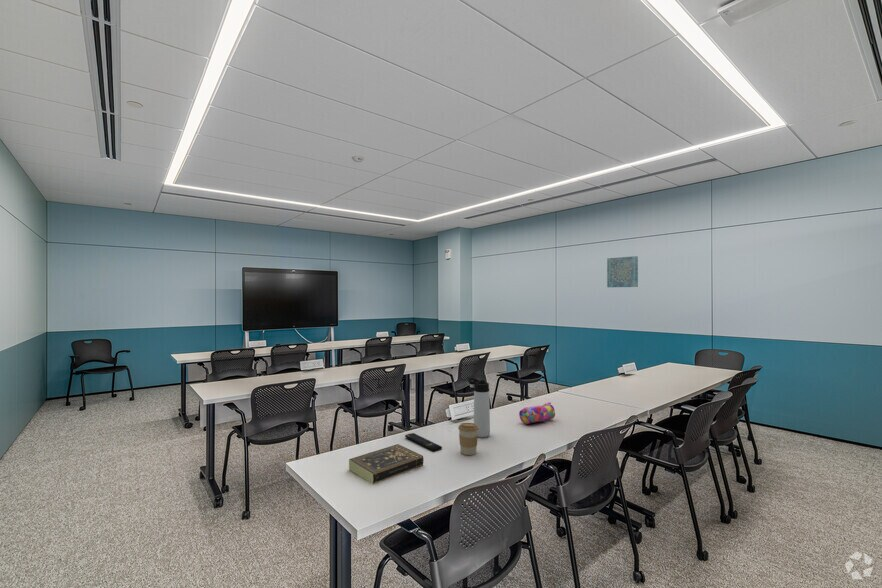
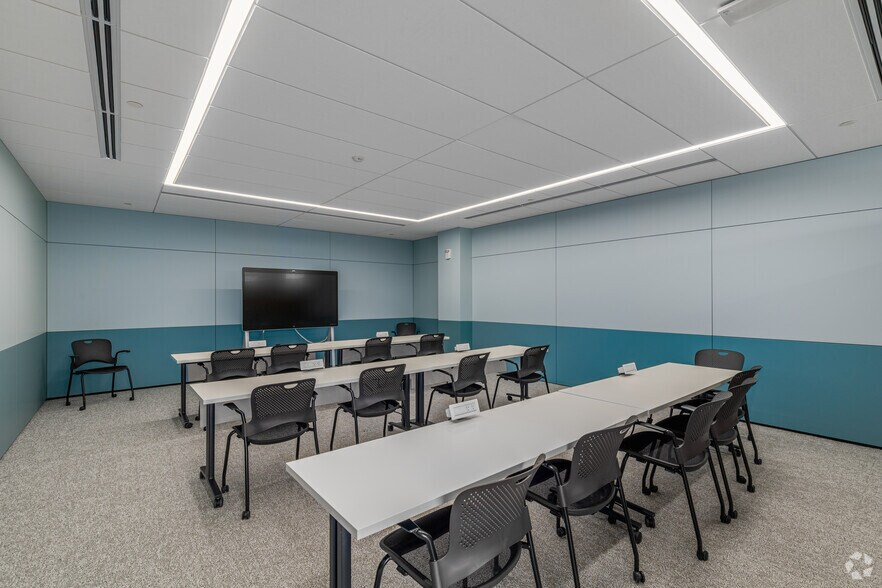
- thermos bottle [467,377,491,438]
- pencil case [518,401,556,425]
- wall art [606,255,639,288]
- book [348,443,425,485]
- remote control [404,432,443,452]
- coffee cup [457,422,479,456]
